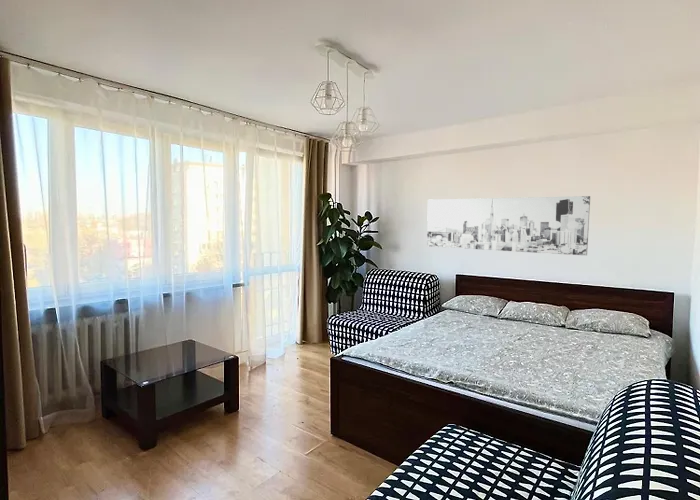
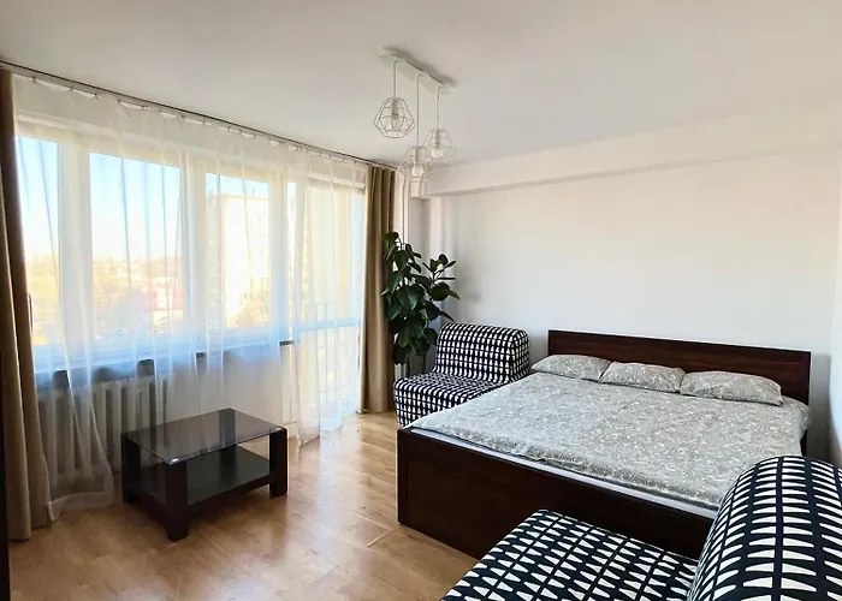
- wall art [426,195,591,256]
